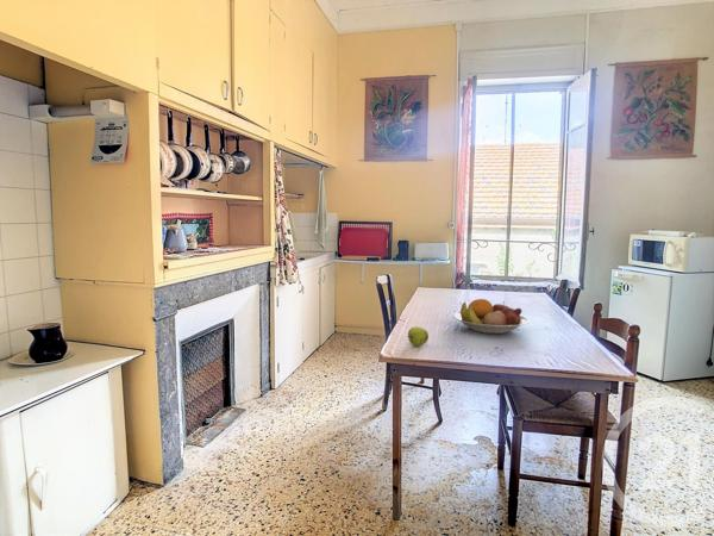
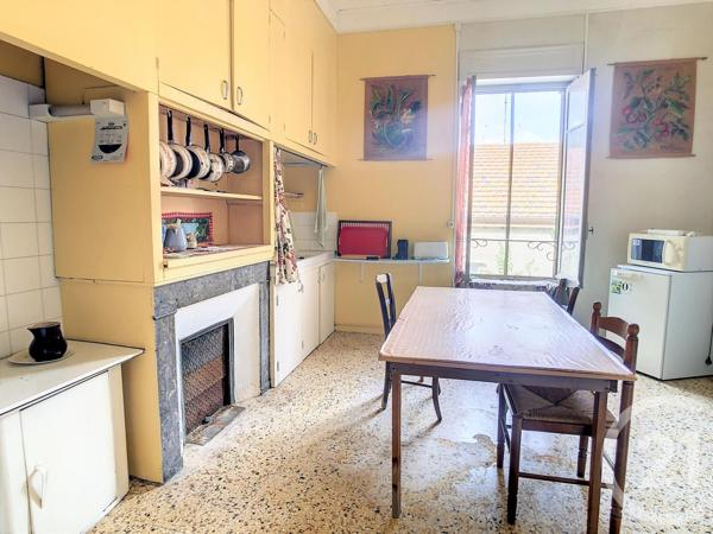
- apple [406,325,430,348]
- fruit bowl [452,298,531,335]
